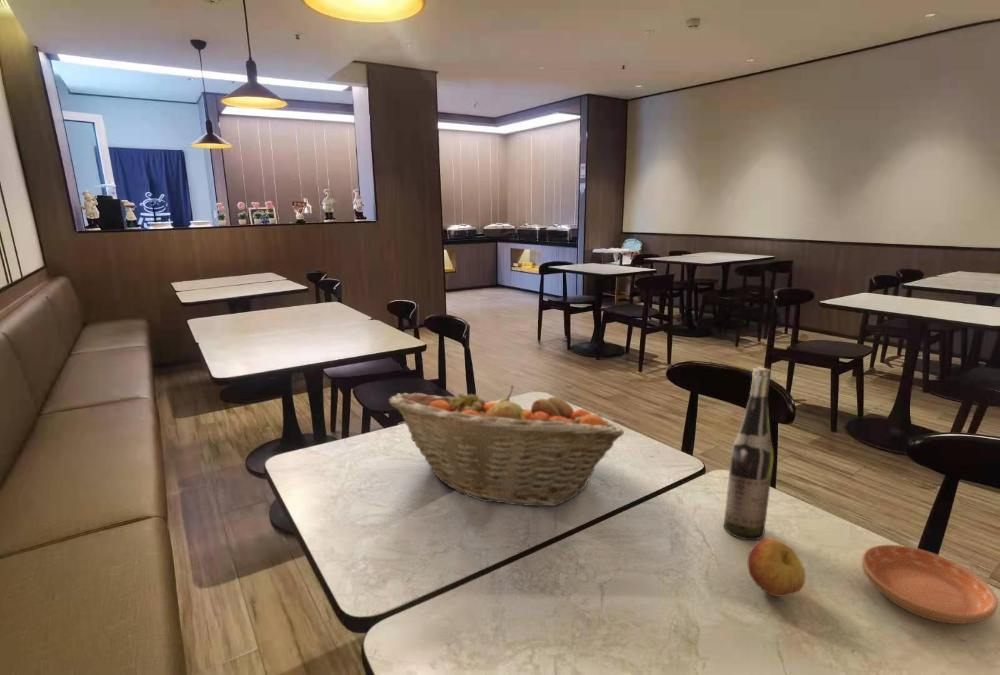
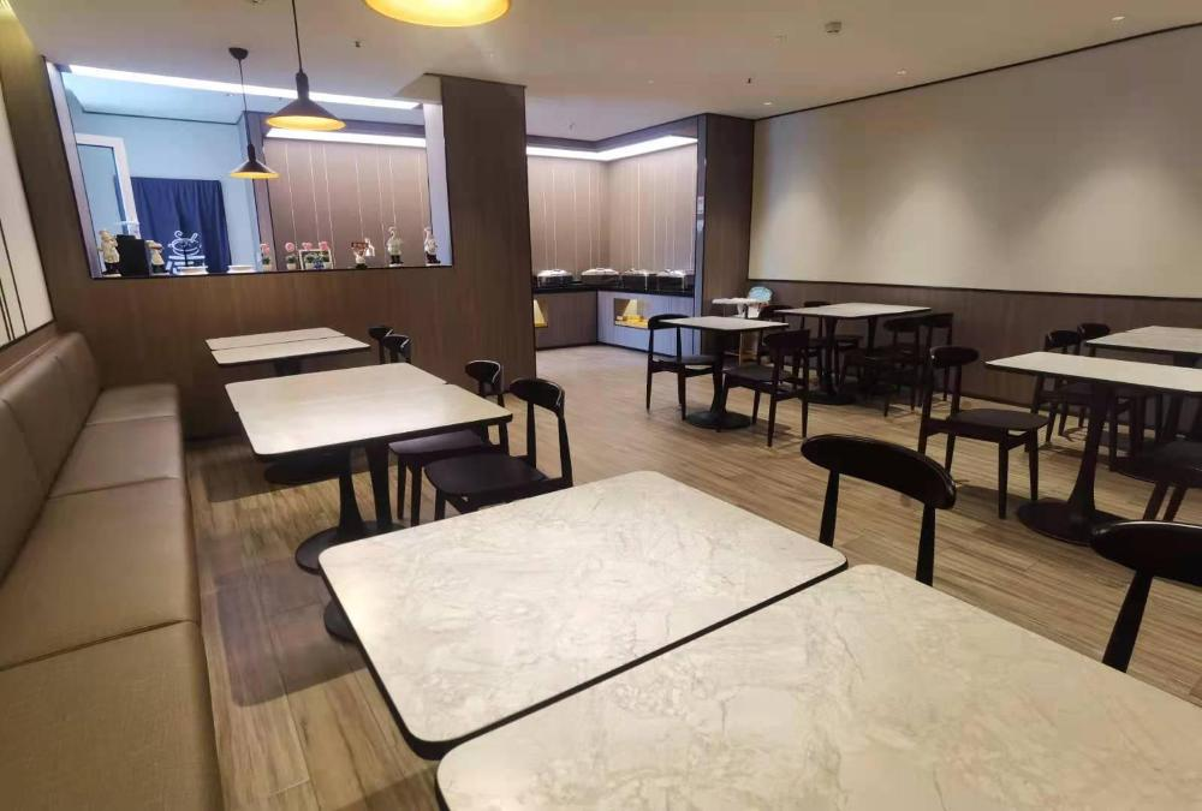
- apple [747,537,807,597]
- saucer [861,544,999,625]
- fruit basket [388,385,625,507]
- wine bottle [723,367,774,541]
